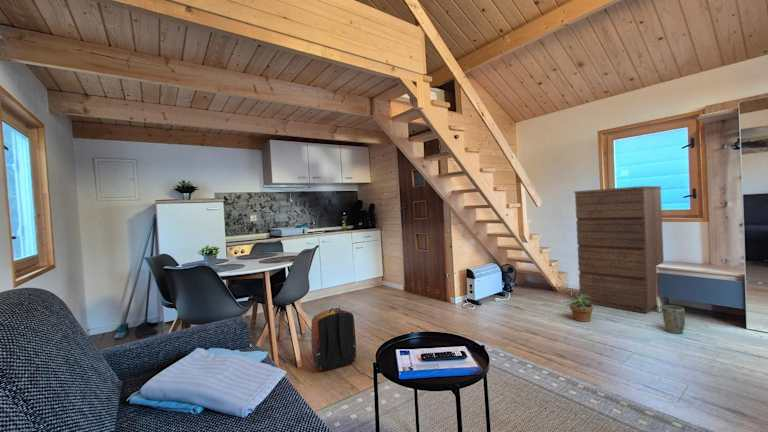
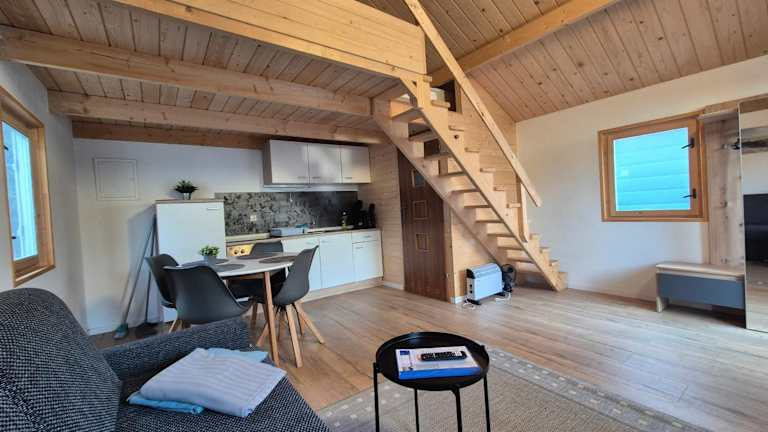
- plant pot [662,304,686,335]
- dresser [573,185,665,314]
- potted plant [564,291,601,323]
- backpack [310,306,357,371]
